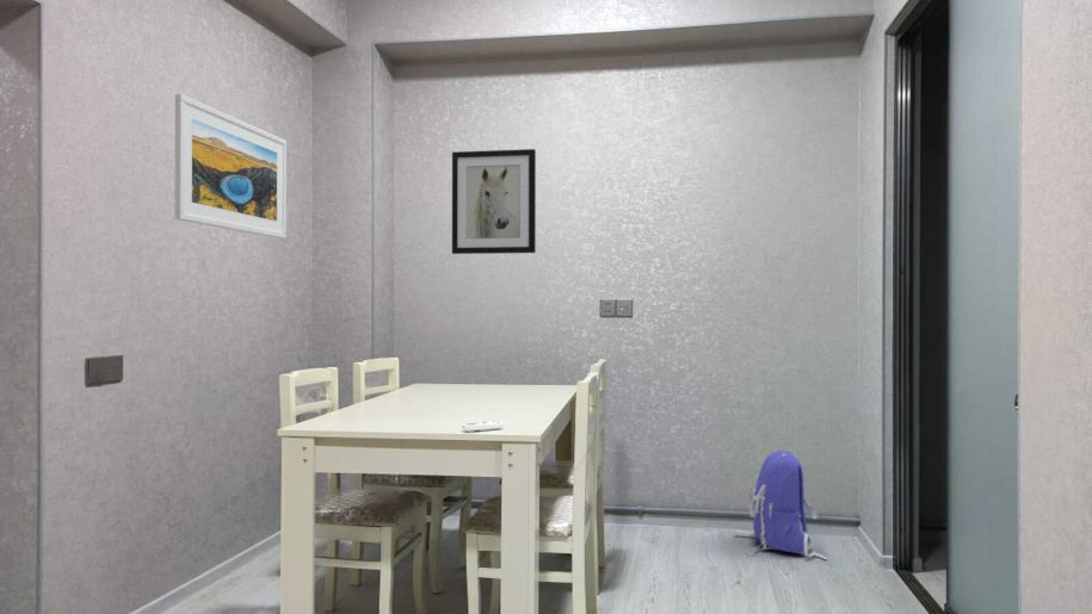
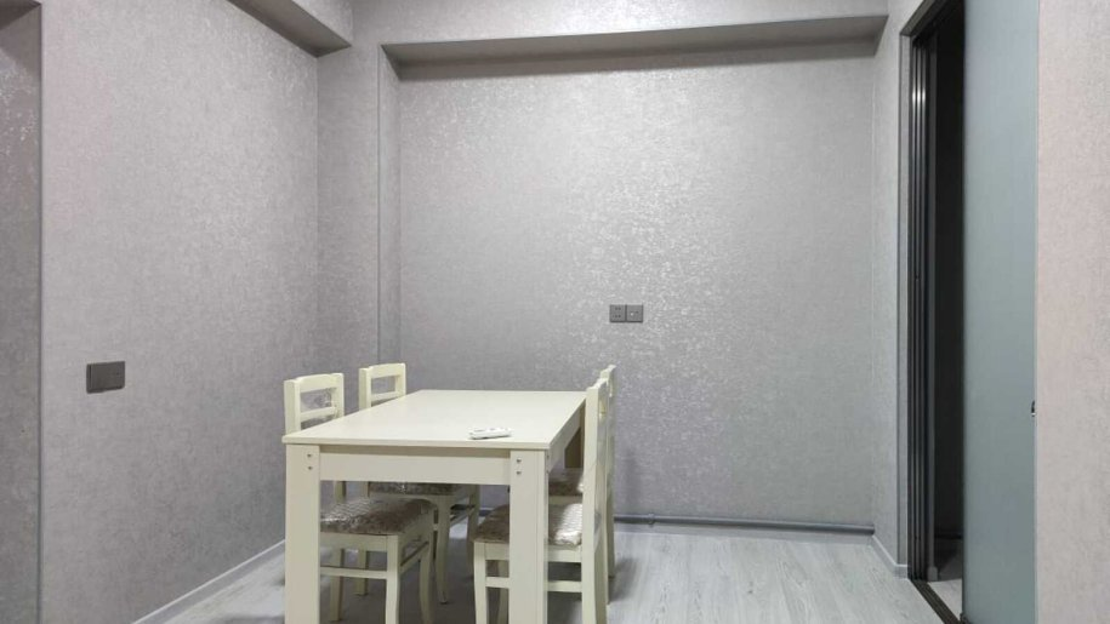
- wall art [451,148,537,255]
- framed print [174,93,288,240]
- backpack [733,446,828,560]
